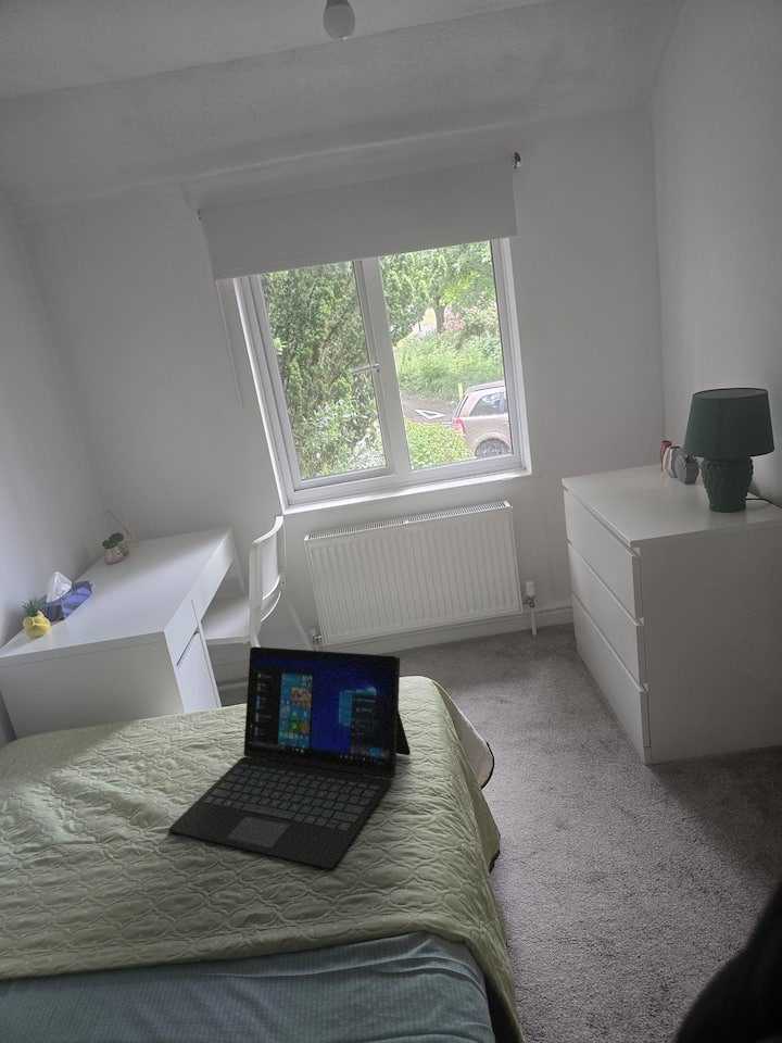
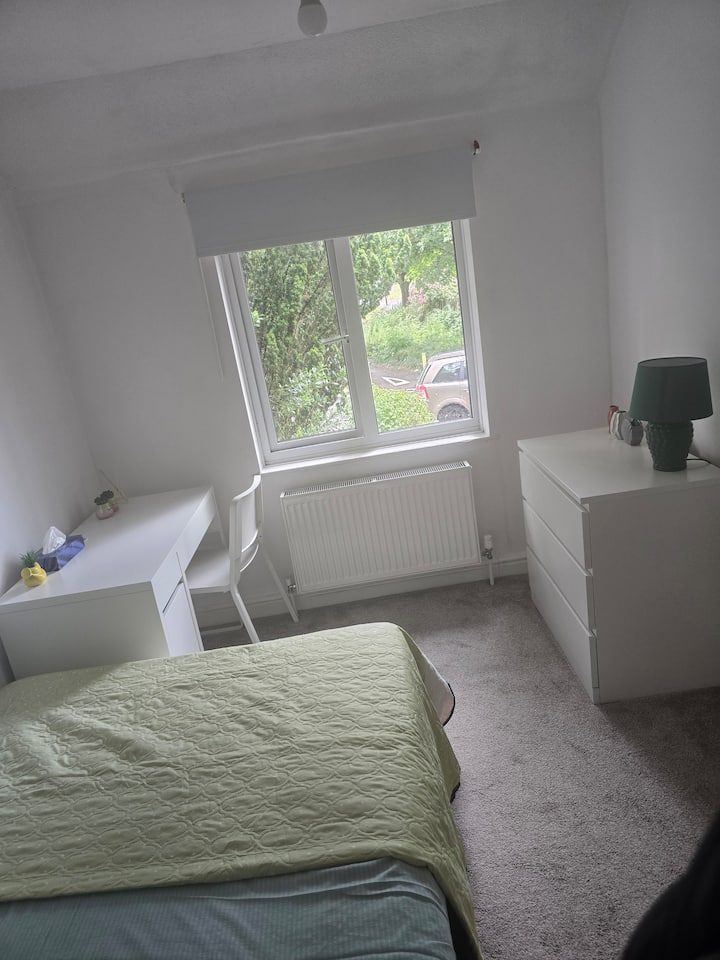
- laptop [167,645,412,869]
